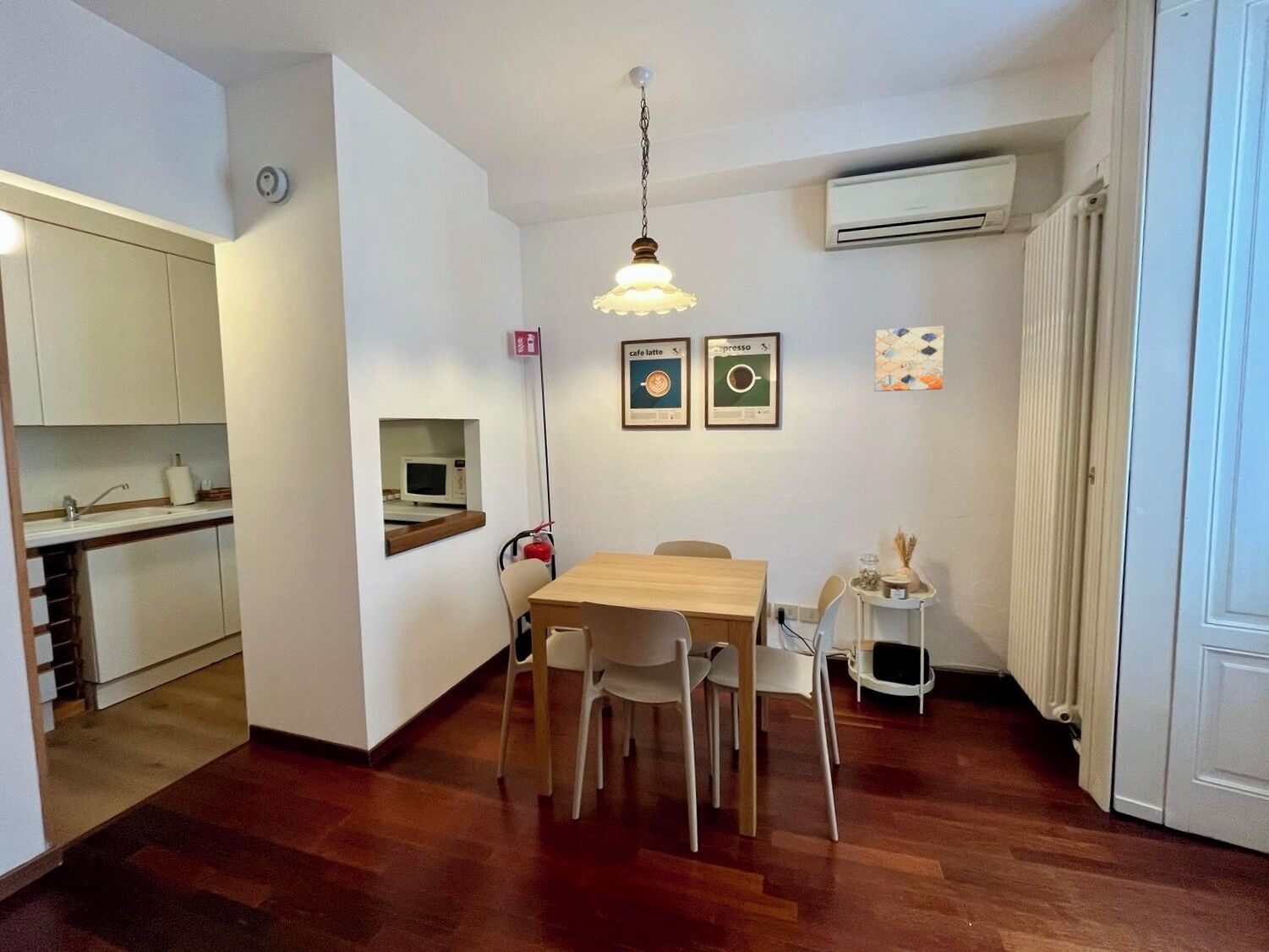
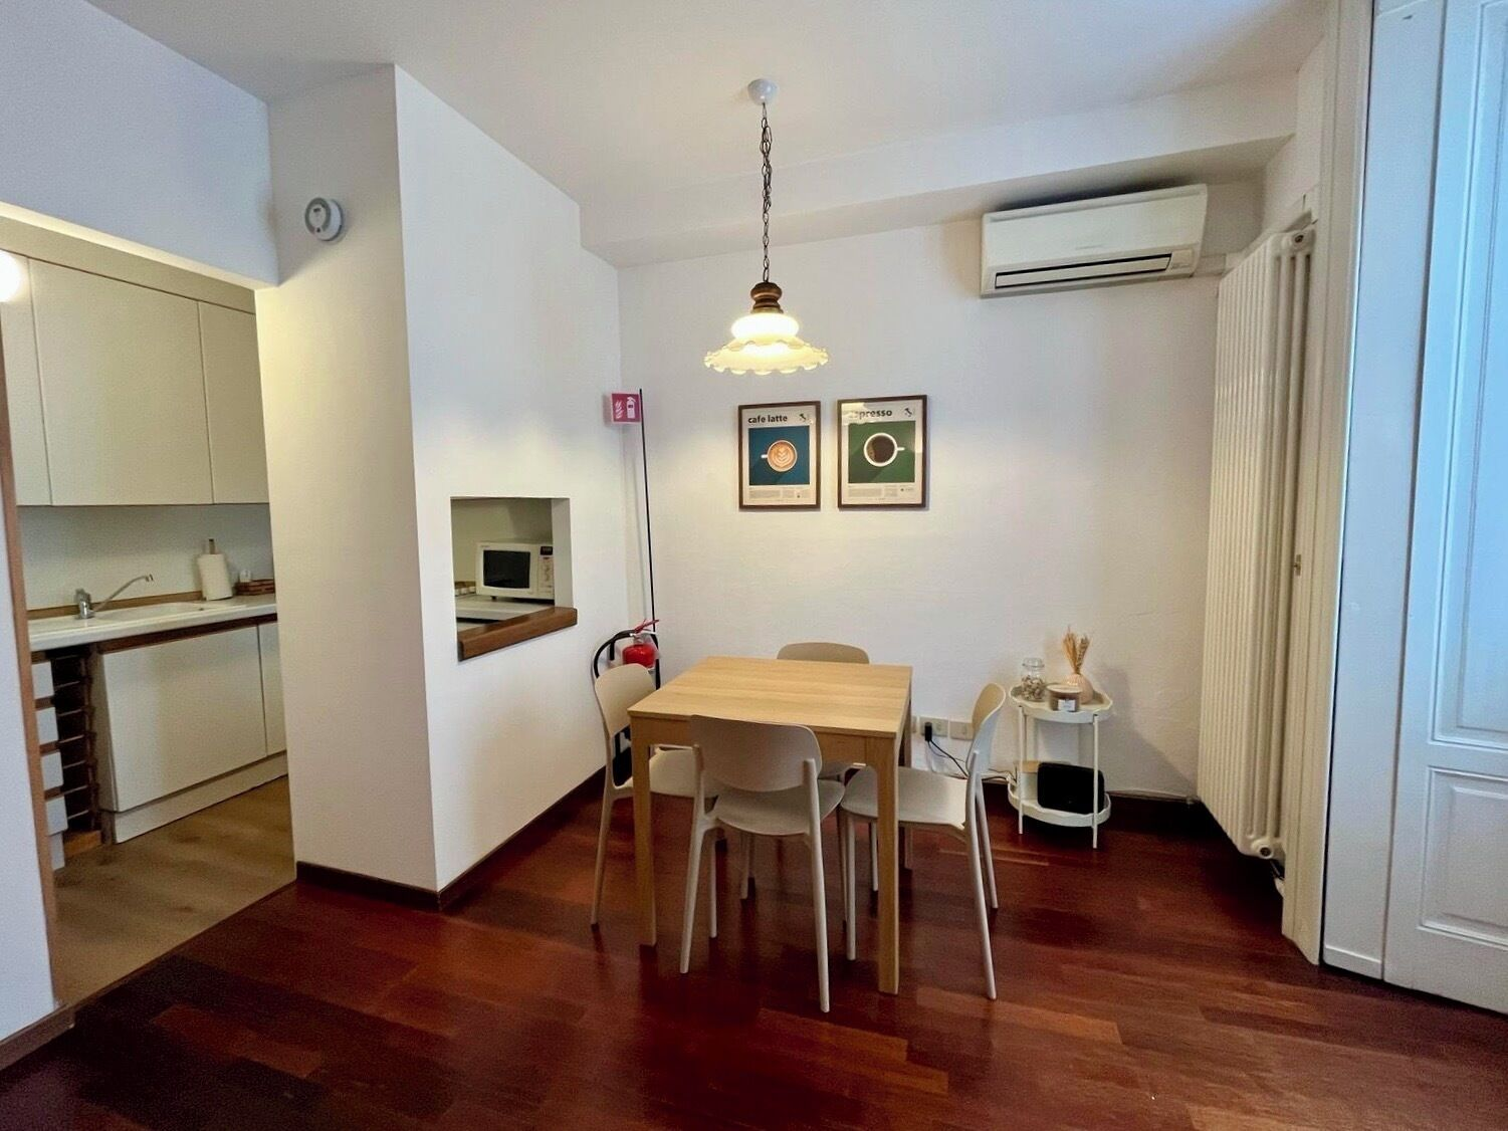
- wall art [873,325,945,392]
